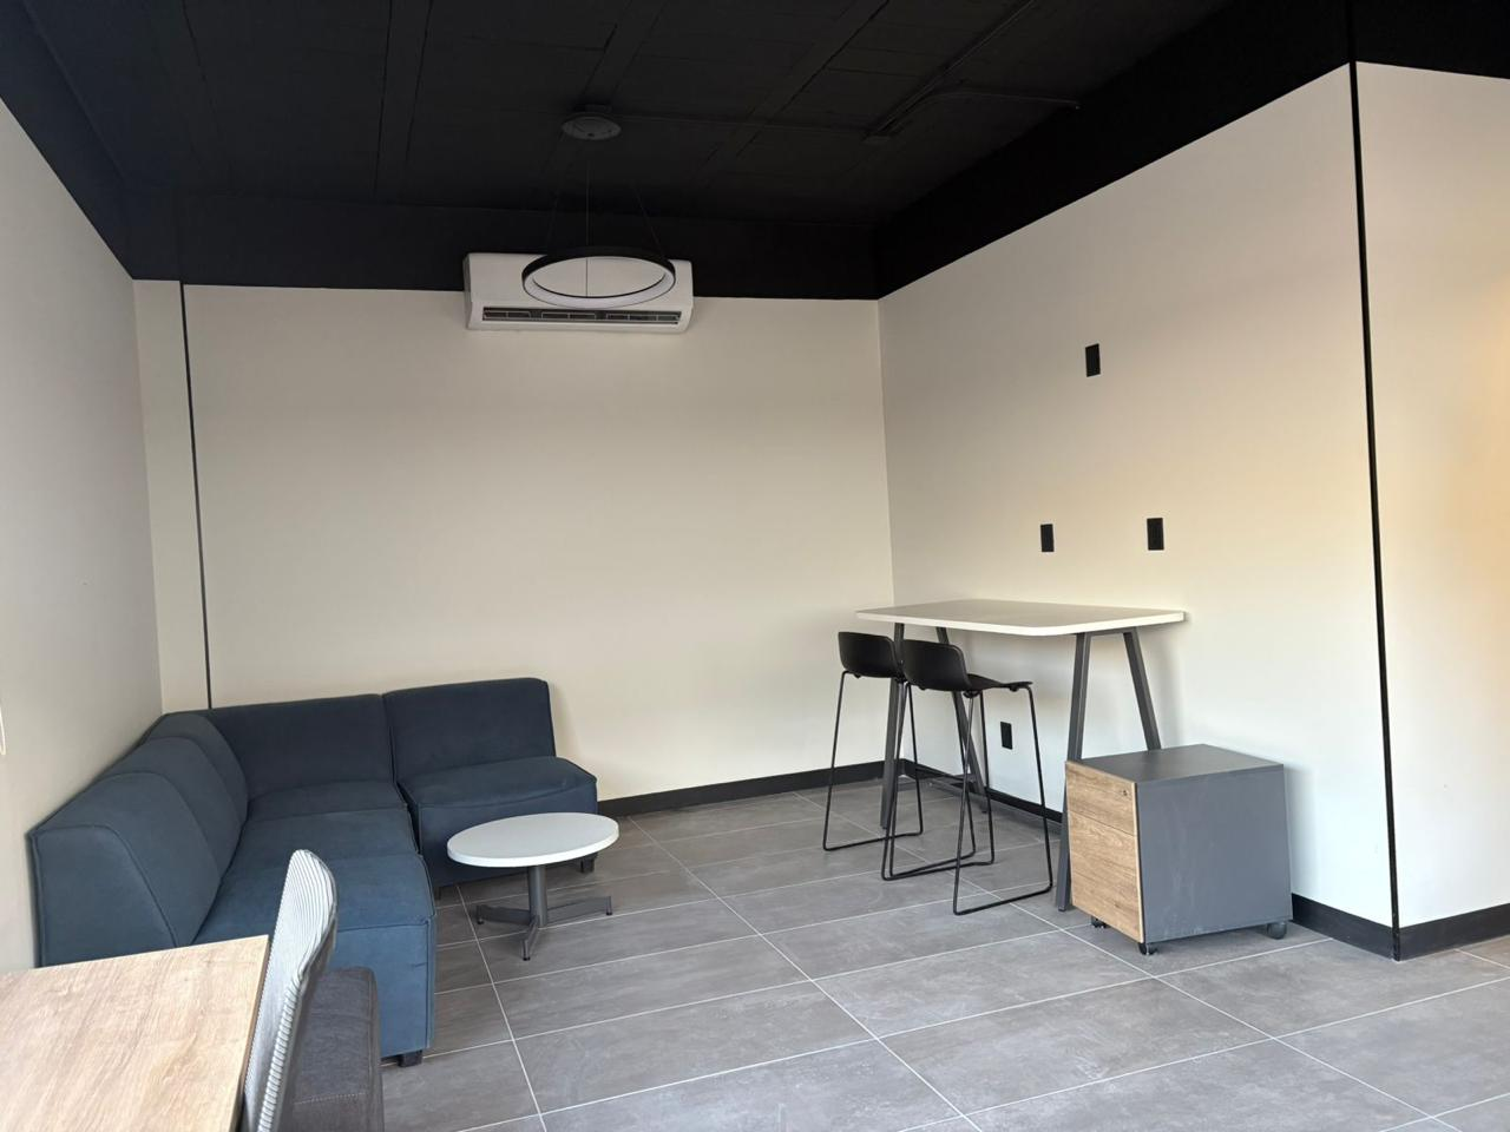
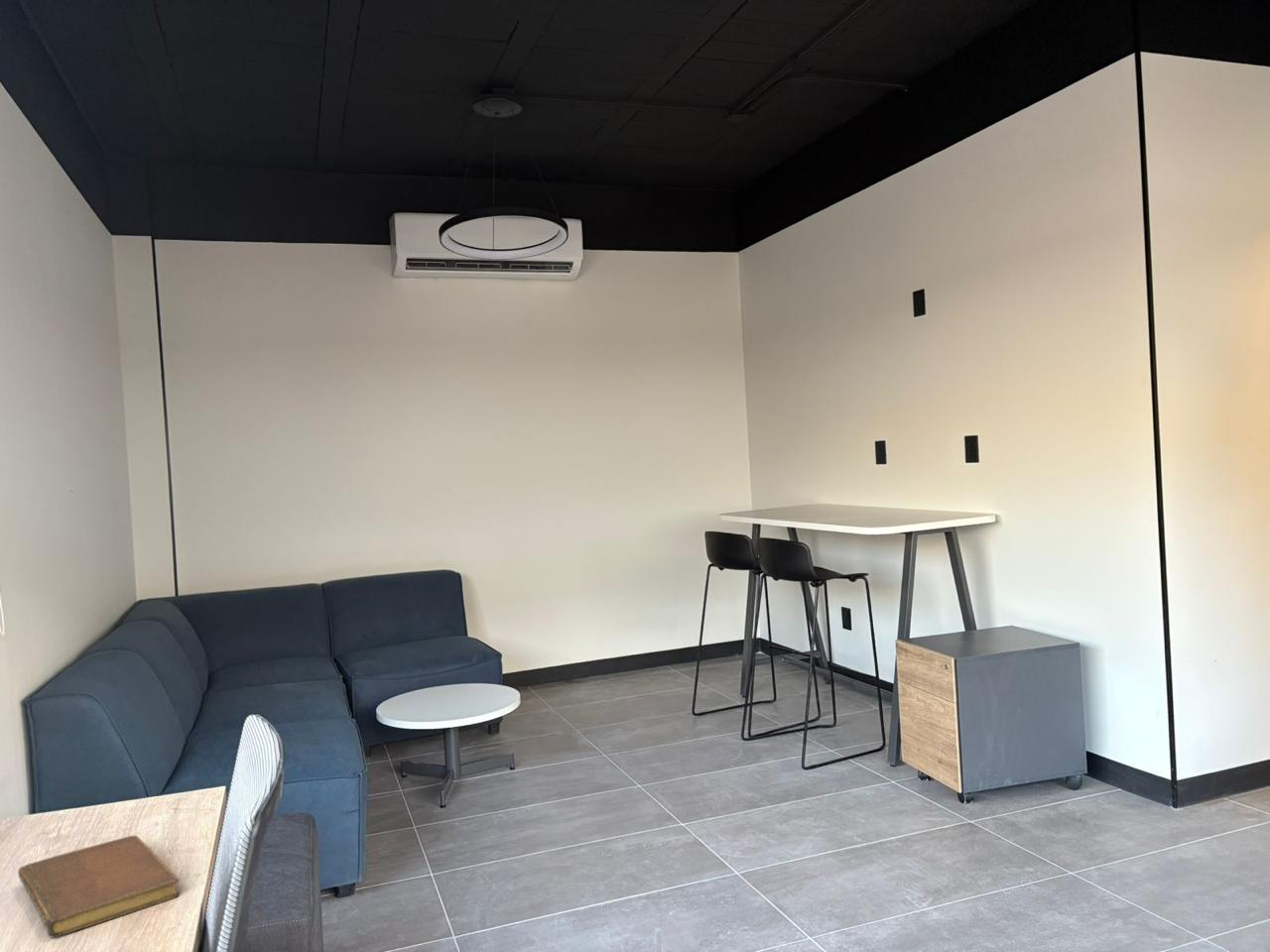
+ notebook [17,834,181,938]
